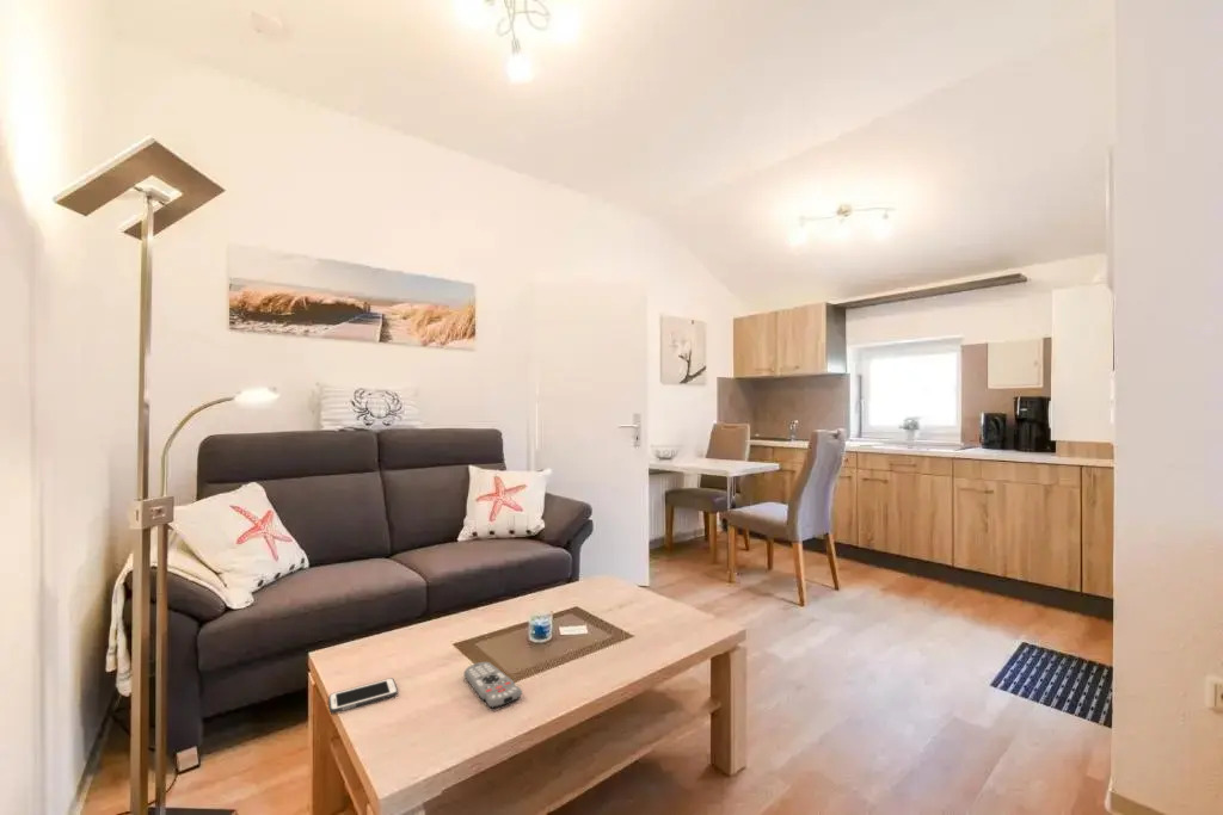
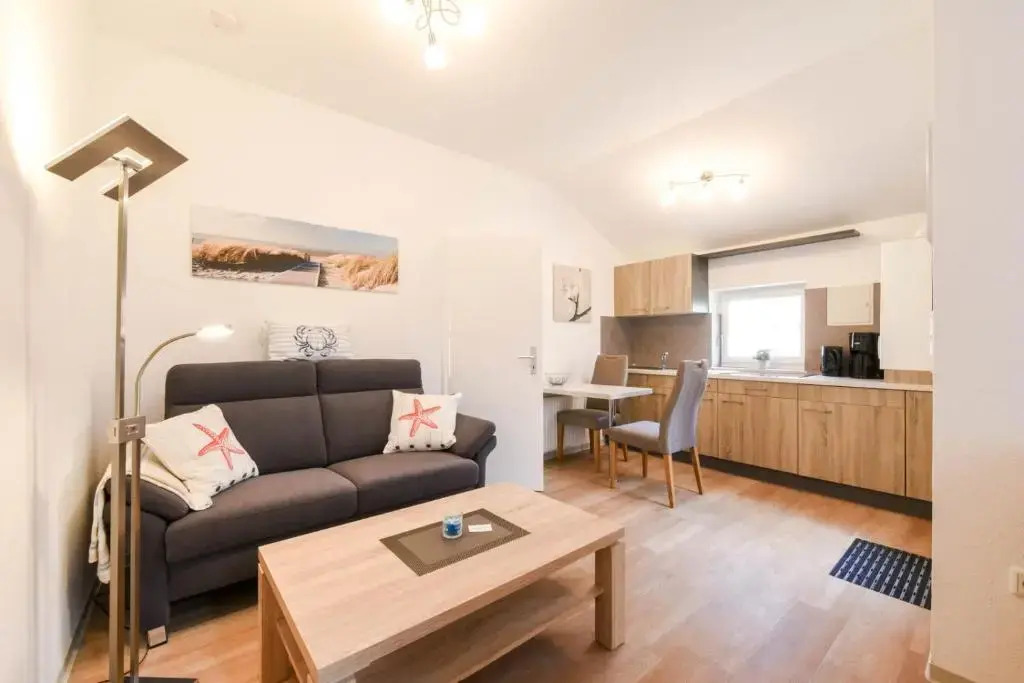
- cell phone [327,677,399,714]
- remote control [463,661,523,709]
